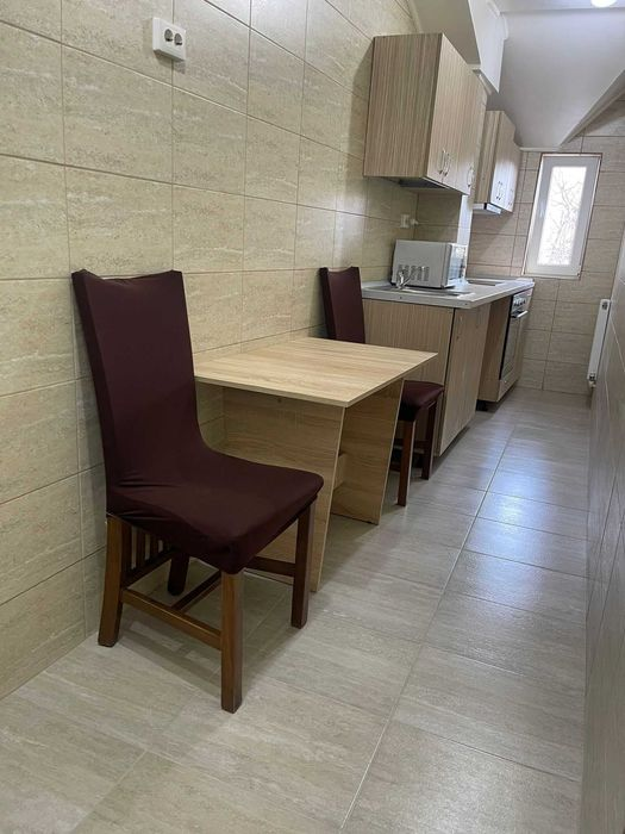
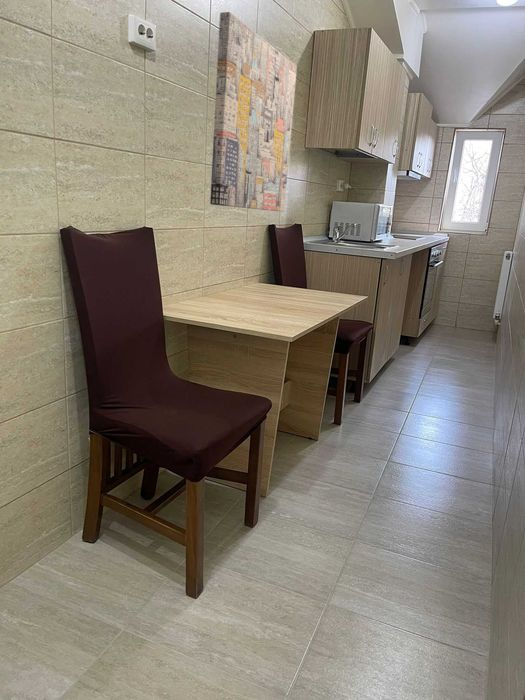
+ wall art [209,11,298,213]
